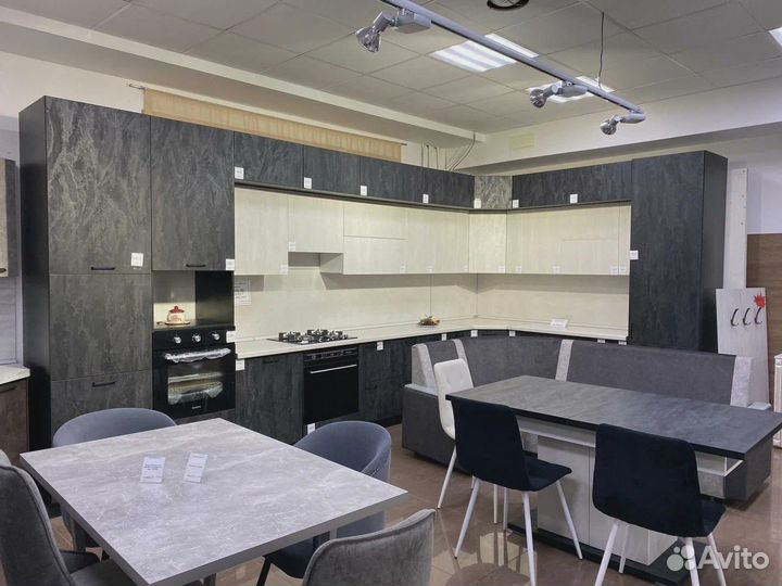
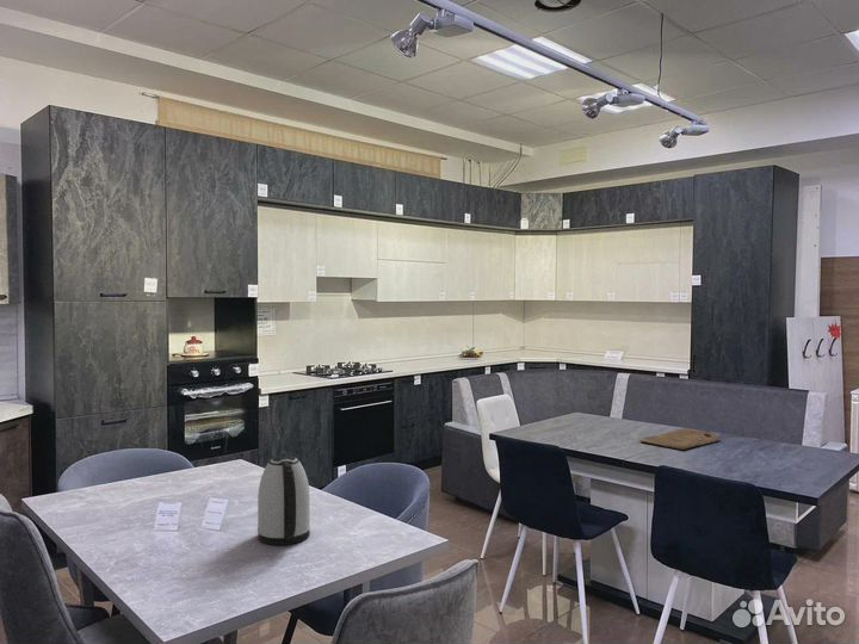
+ kettle [257,454,311,546]
+ cutting board [638,428,721,451]
